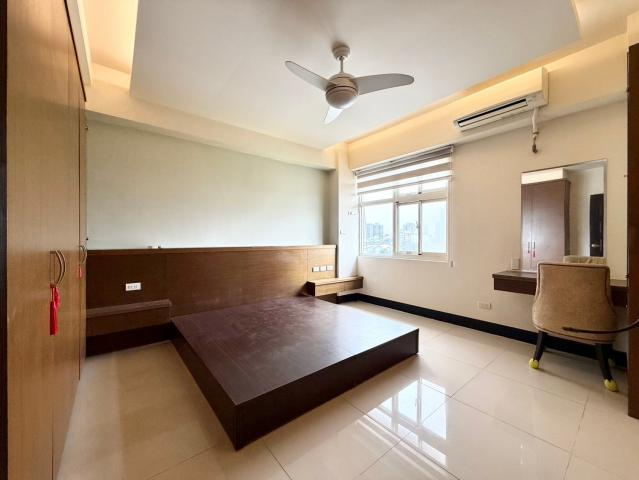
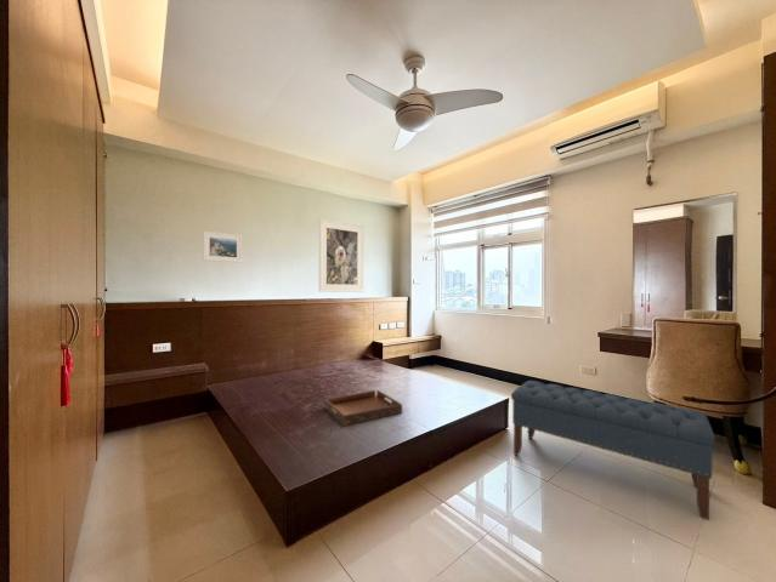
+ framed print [318,218,364,293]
+ bench [510,380,716,521]
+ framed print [203,230,243,264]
+ serving tray [323,389,403,427]
